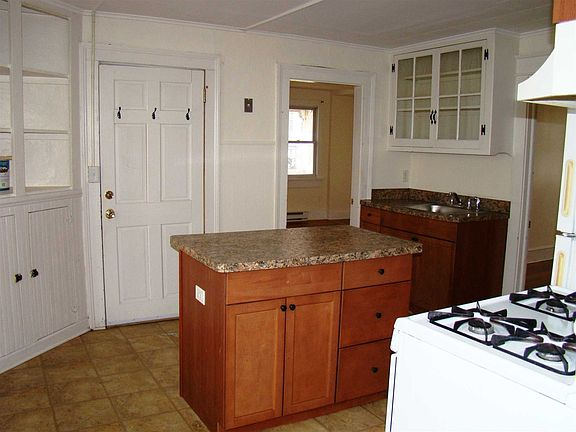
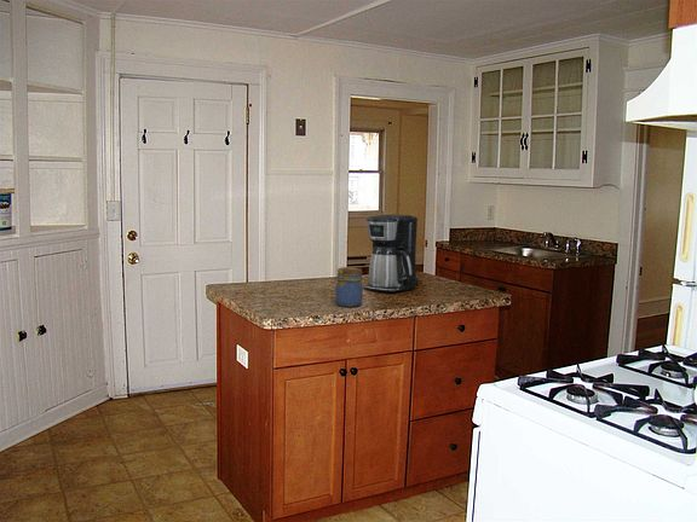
+ jar [334,266,364,308]
+ coffee maker [362,214,421,294]
